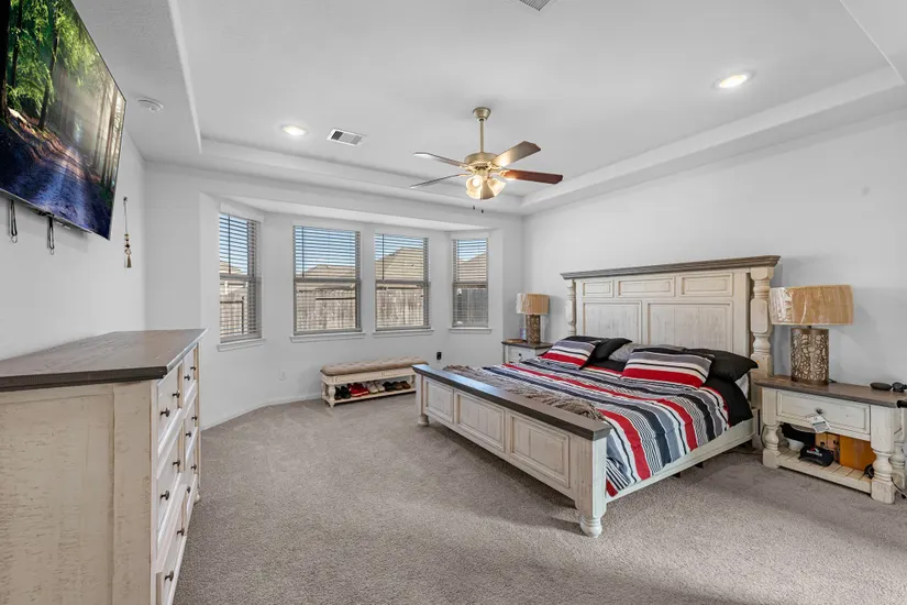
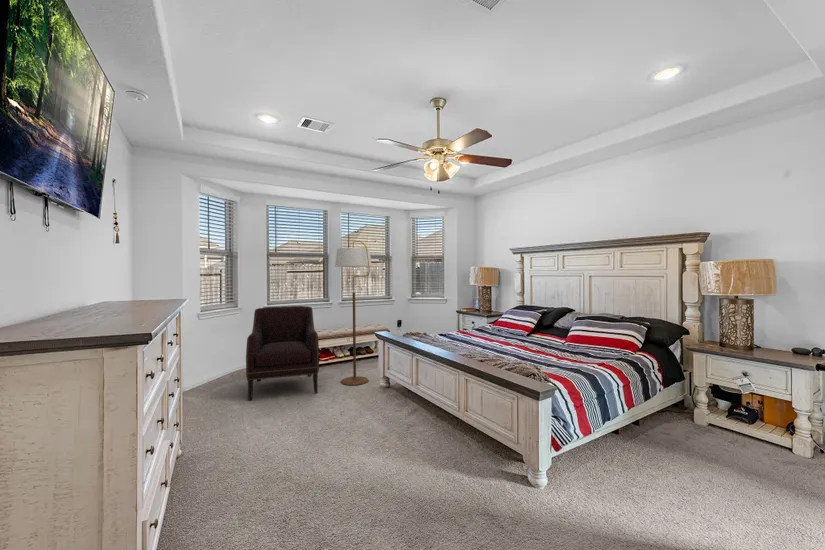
+ armchair [245,305,320,401]
+ floor lamp [334,240,373,386]
